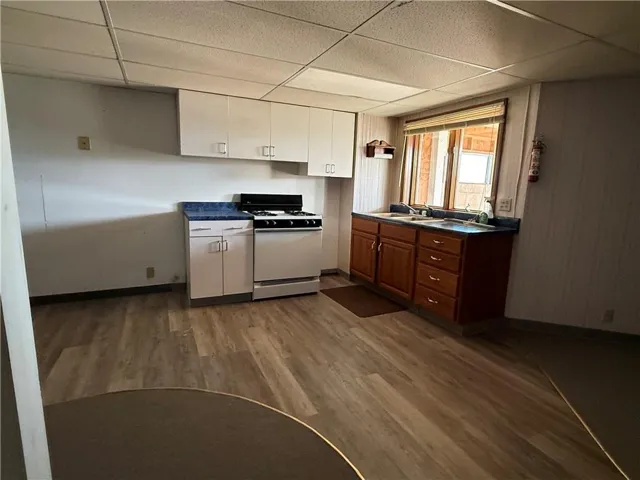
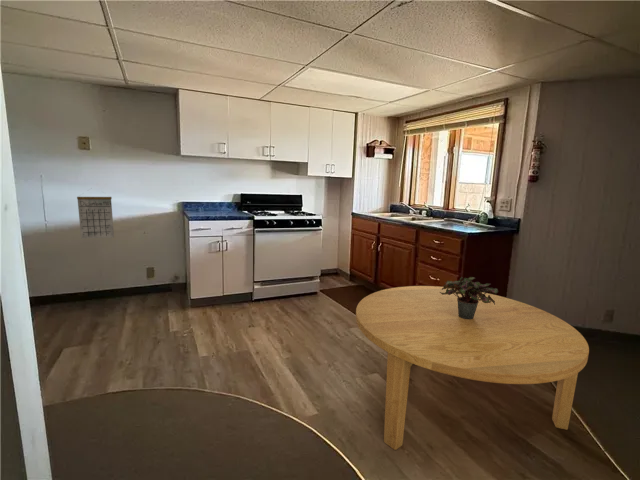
+ calendar [76,188,115,240]
+ potted plant [440,276,499,319]
+ dining table [355,285,590,451]
